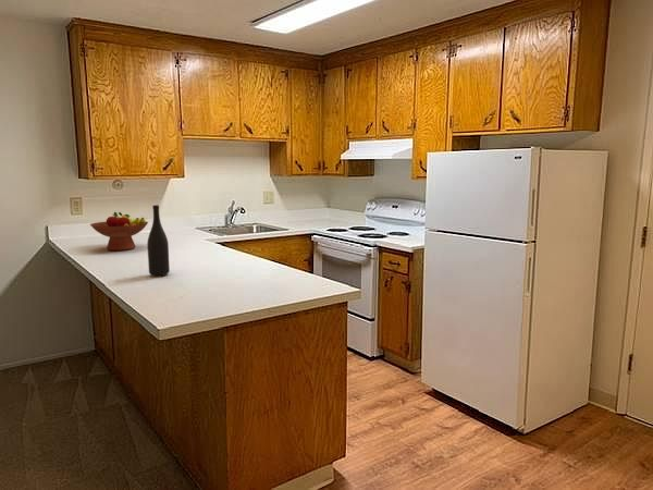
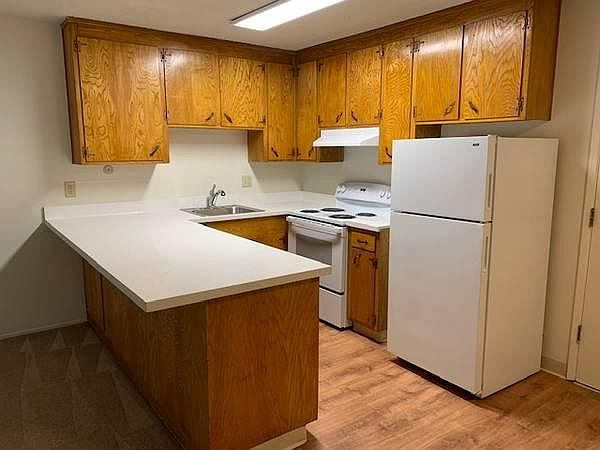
- fruit bowl [89,211,149,252]
- wine bottle [146,204,171,277]
